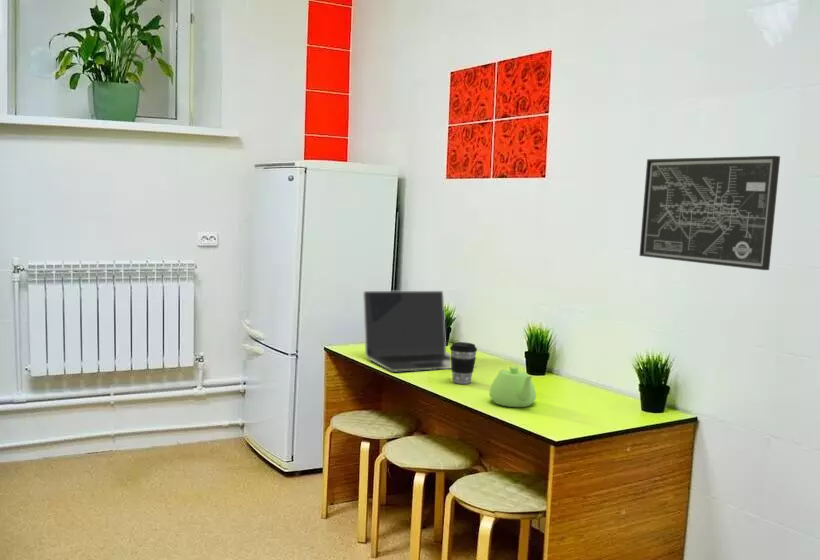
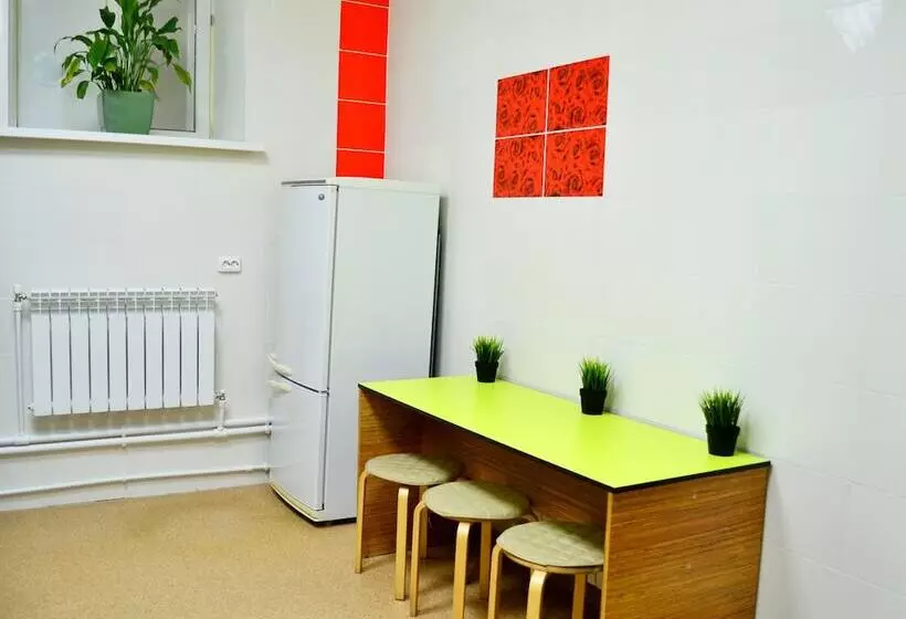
- coffee cup [449,341,478,385]
- teapot [488,366,537,408]
- laptop [362,290,478,373]
- wall art [638,155,781,271]
